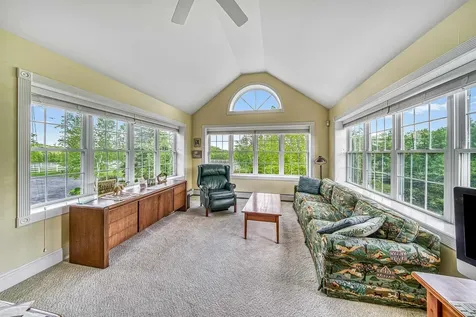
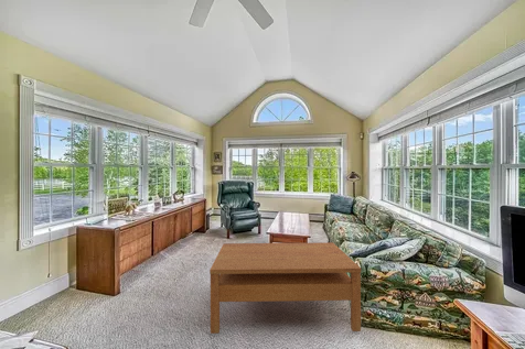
+ coffee table [208,241,362,335]
